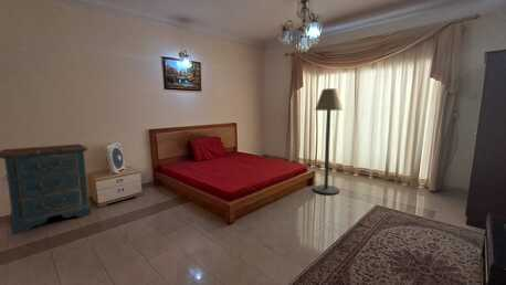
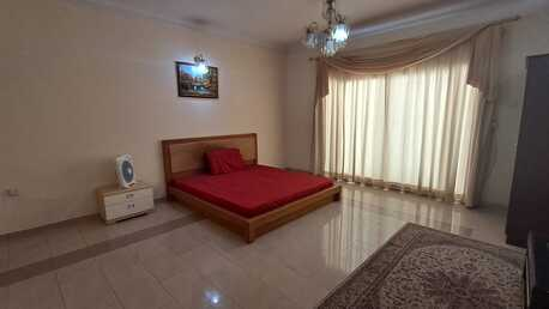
- dresser [0,142,92,235]
- floor lamp [312,87,345,196]
